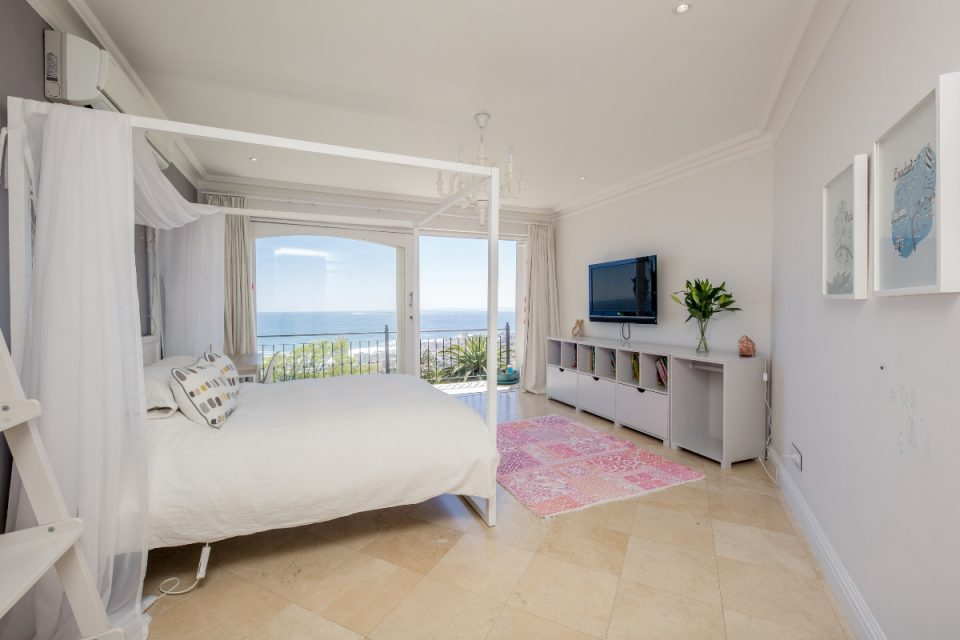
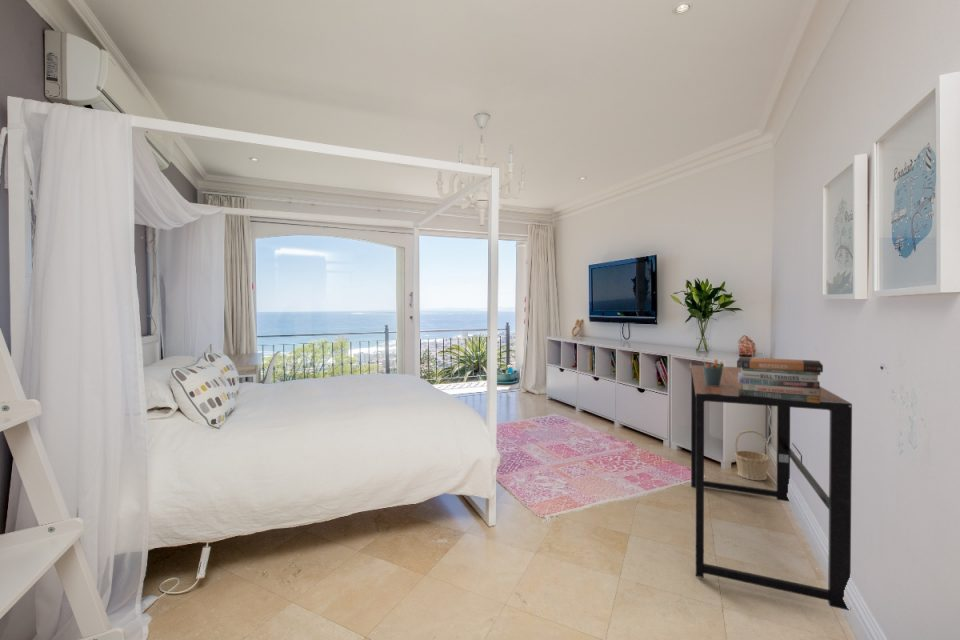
+ desk [690,364,853,611]
+ pen holder [702,357,724,386]
+ book stack [736,356,824,403]
+ basket [733,429,772,481]
